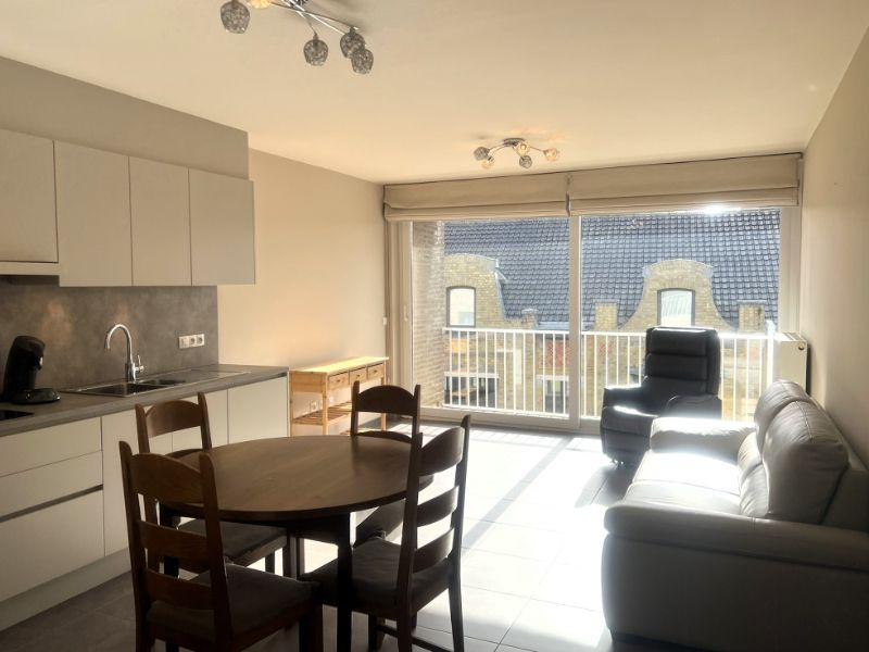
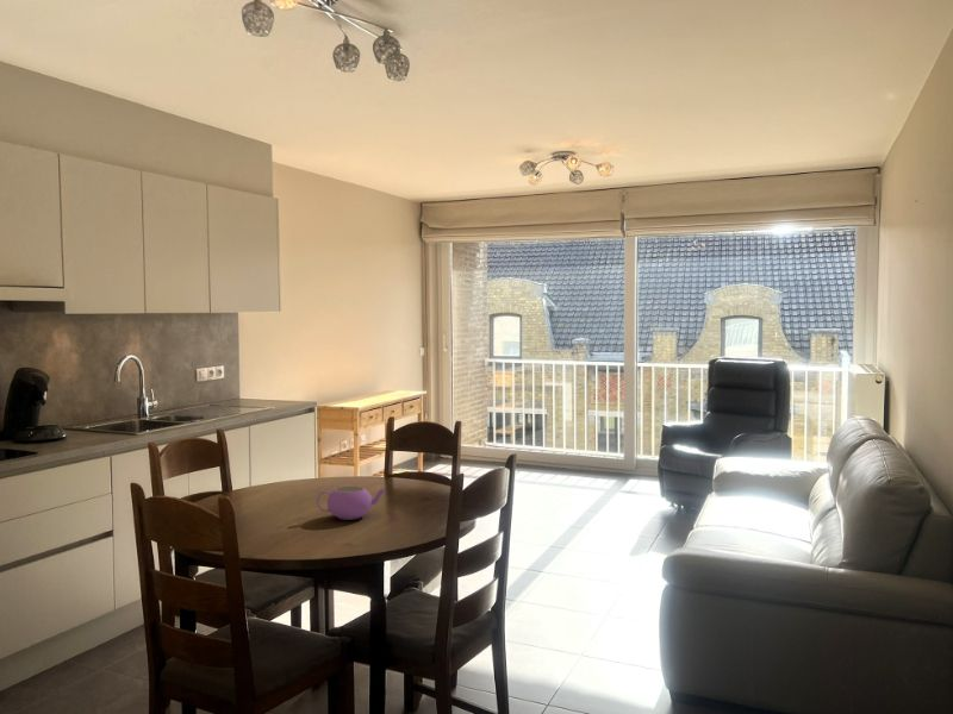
+ teapot [316,486,386,521]
